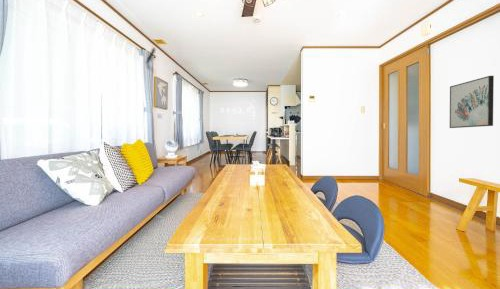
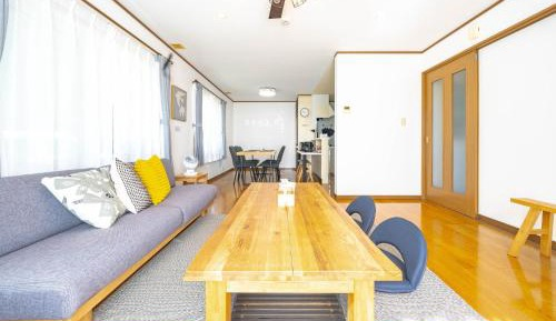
- wall art [449,75,495,129]
